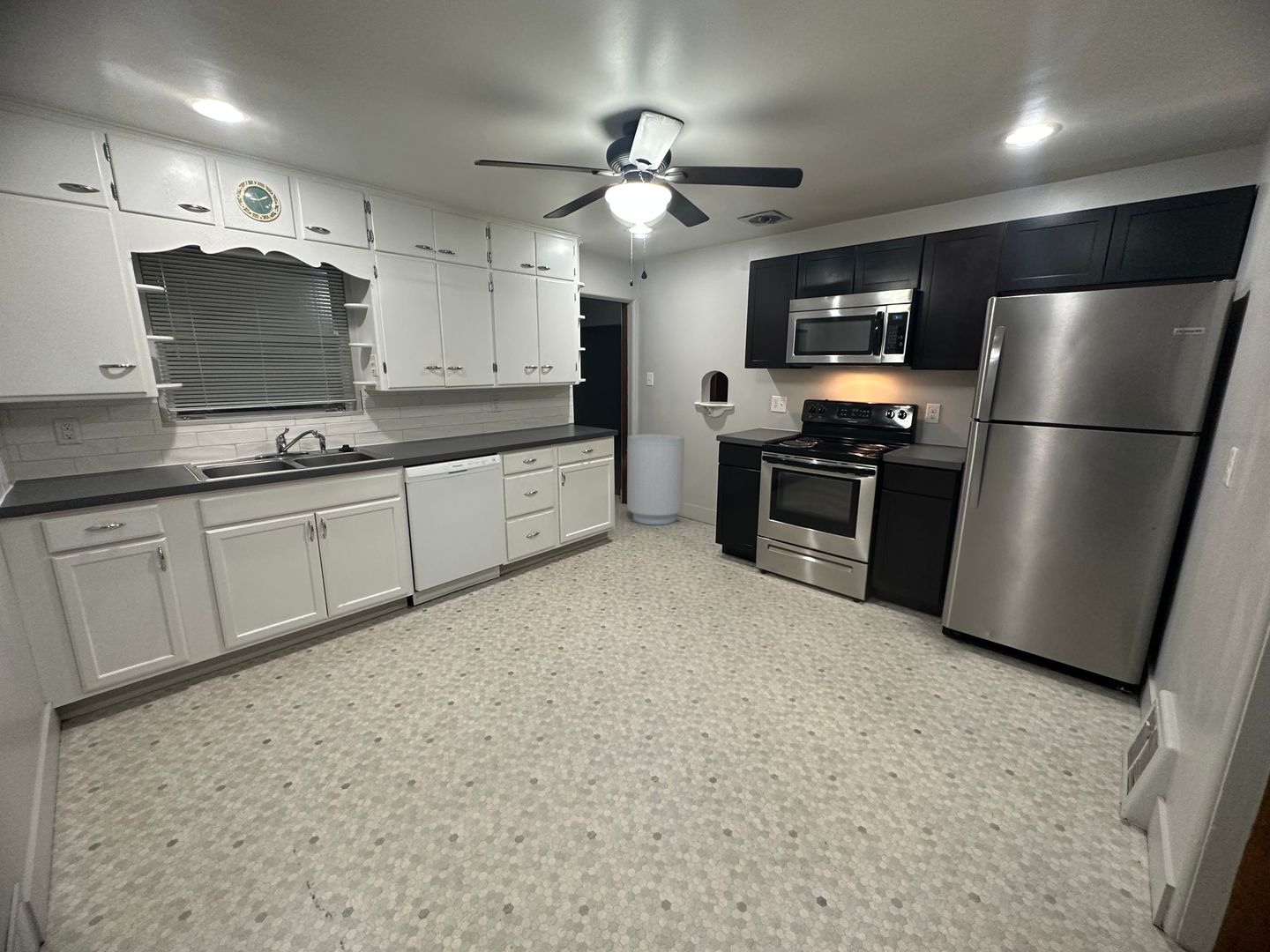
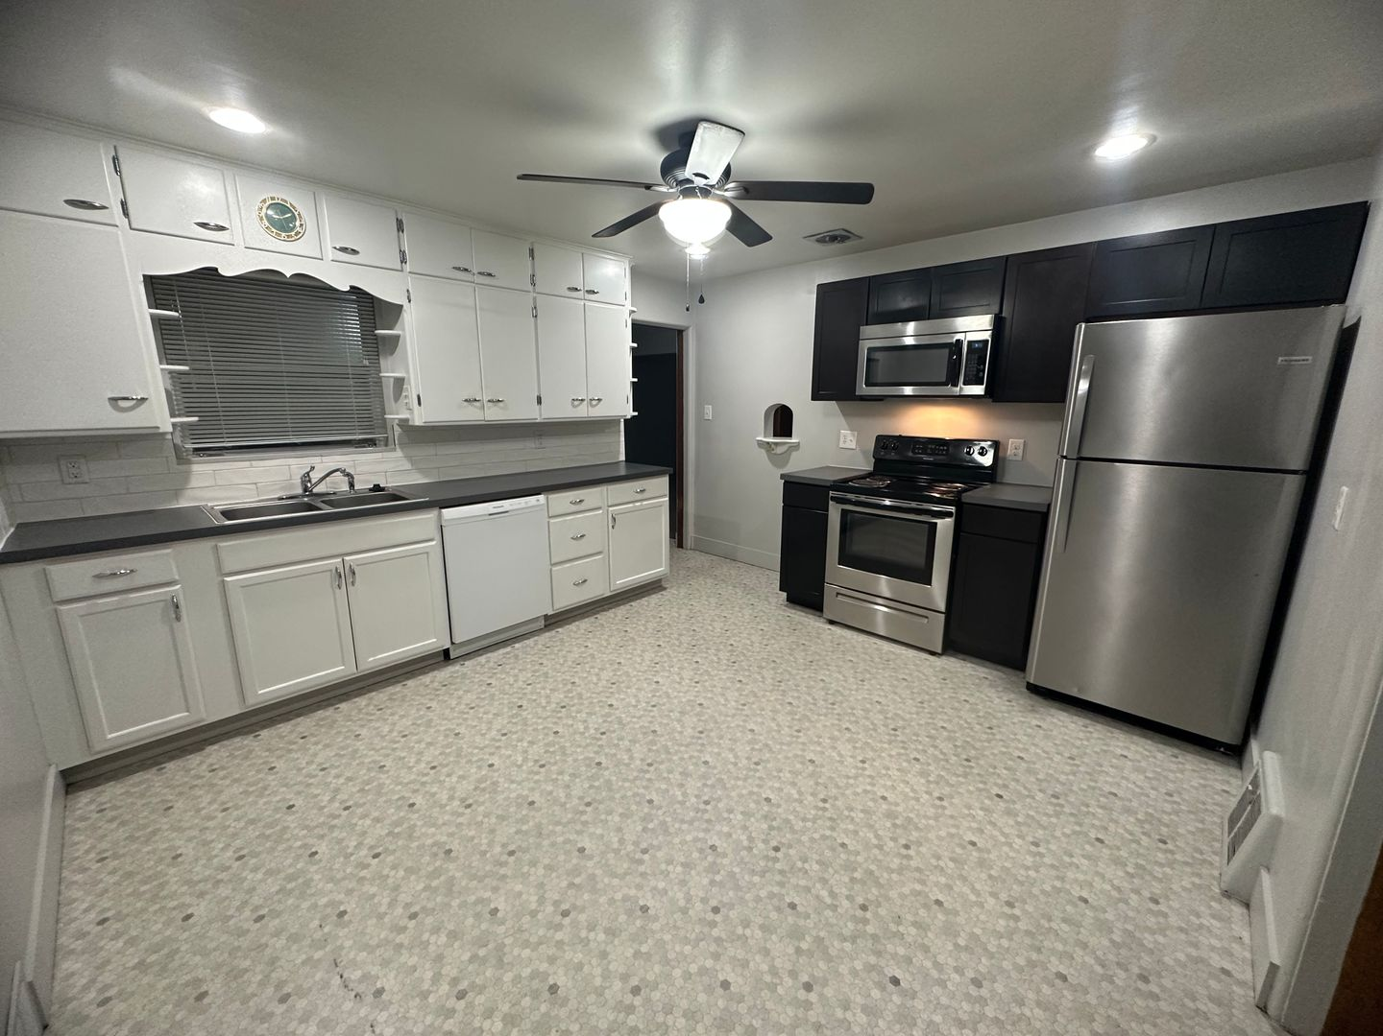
- trash can [626,433,685,525]
